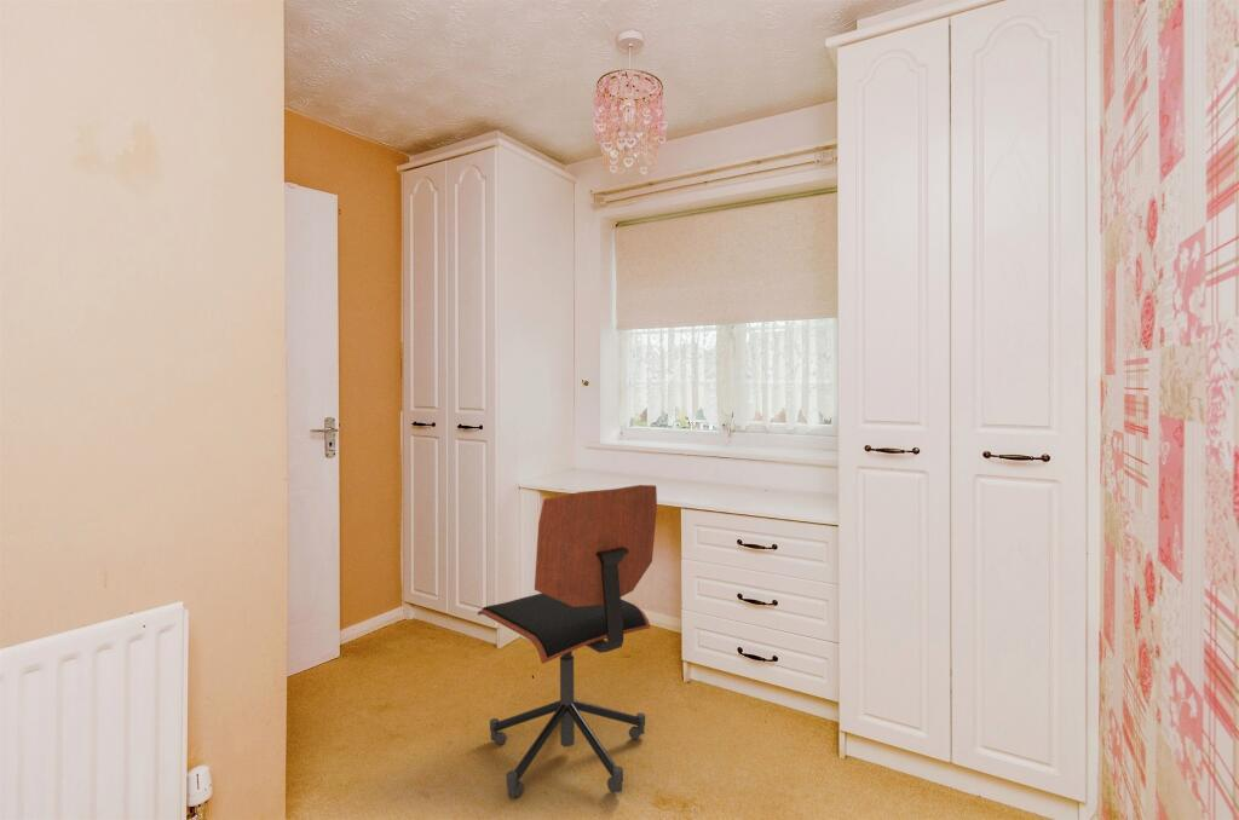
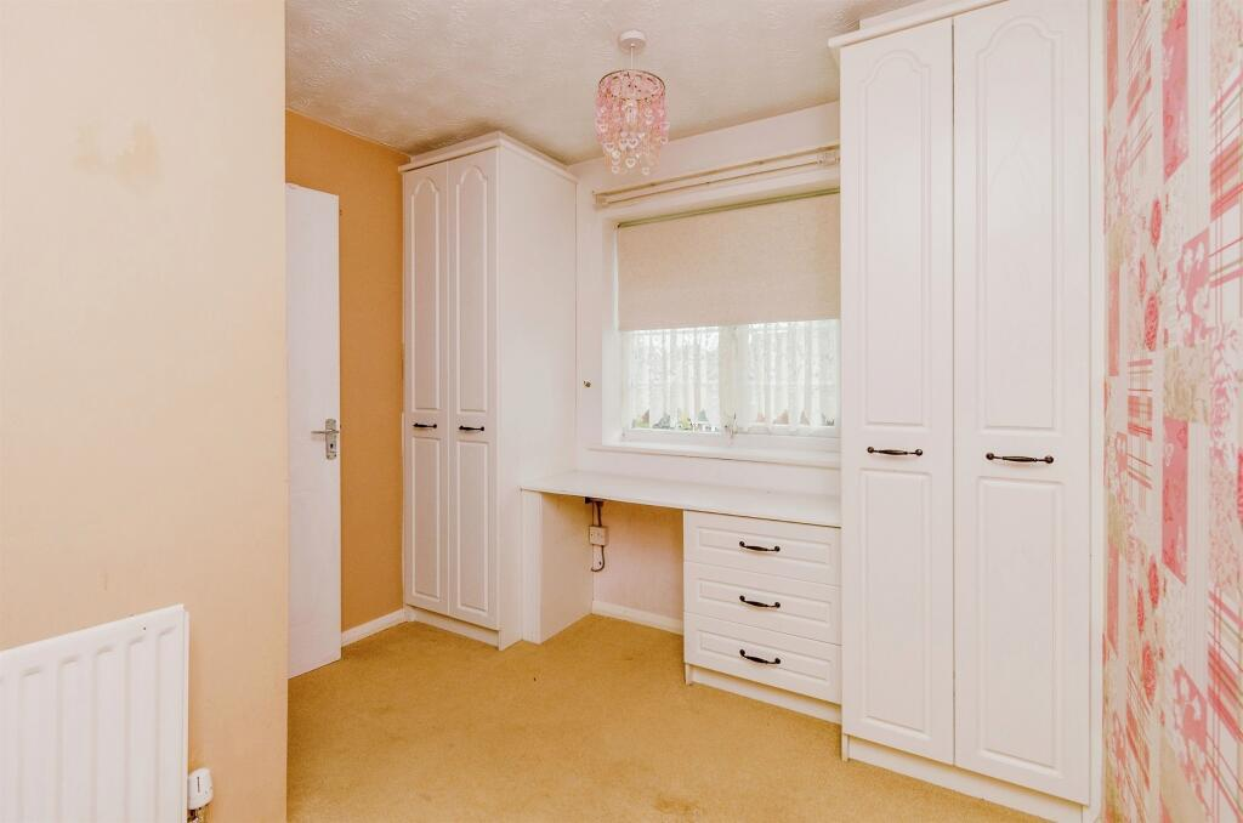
- office chair [477,484,658,798]
